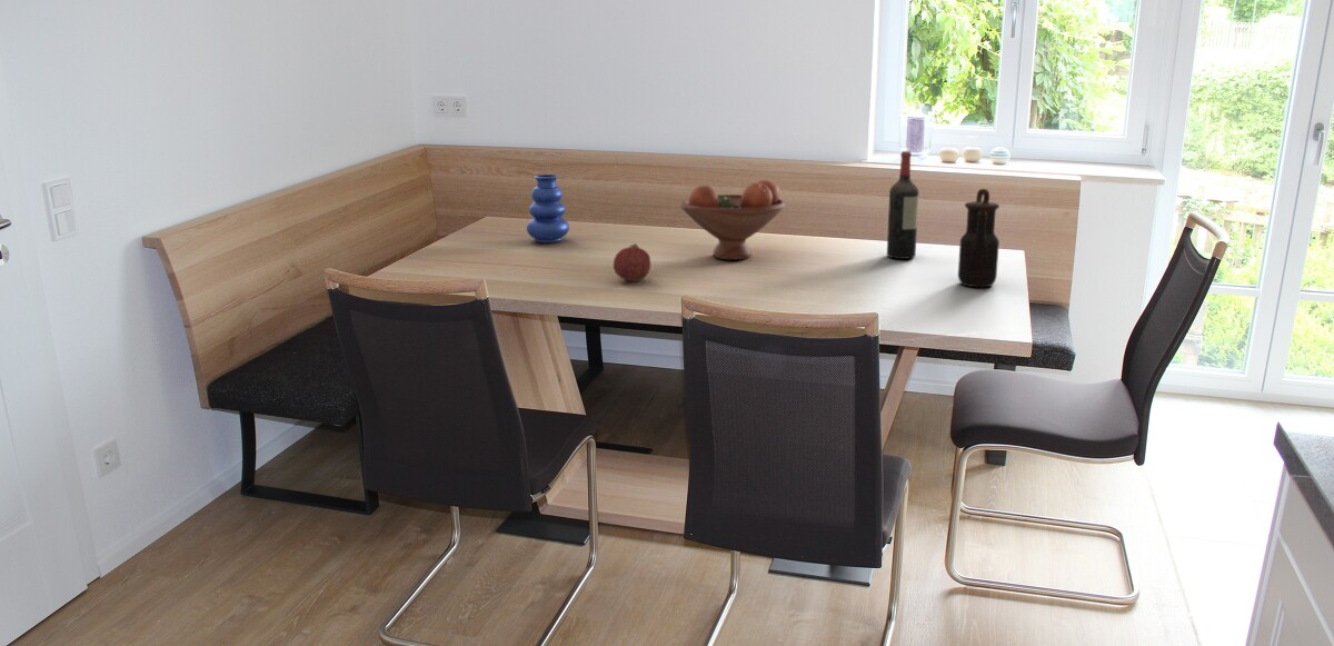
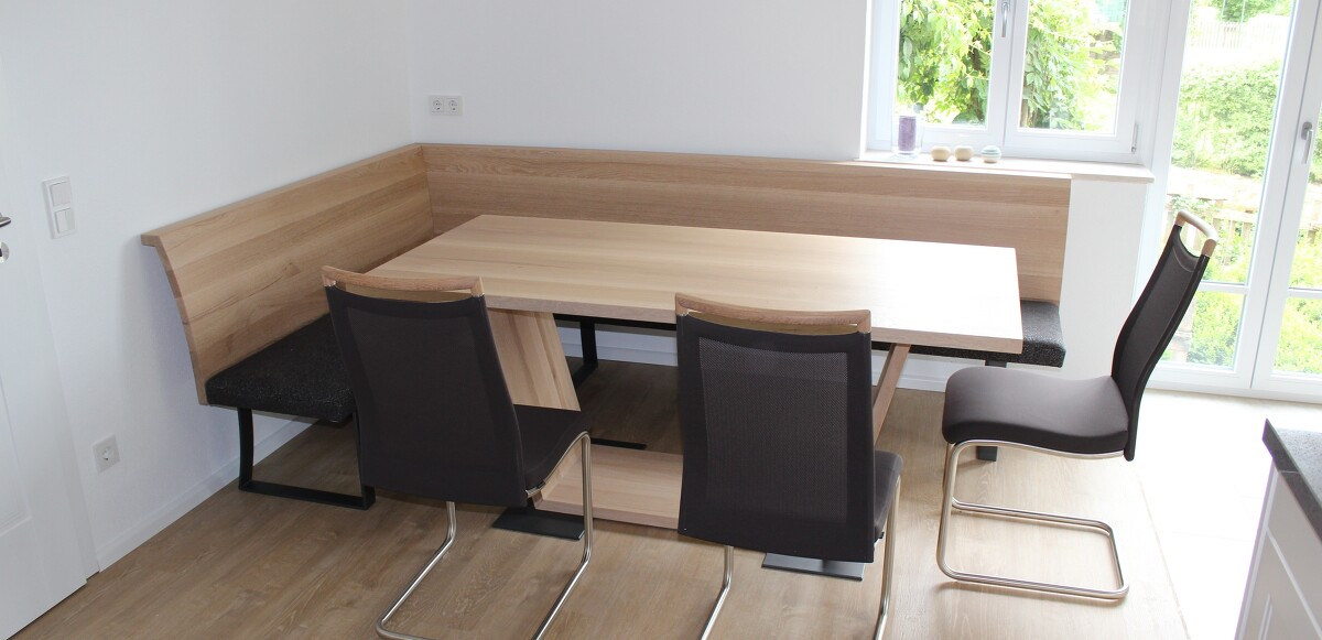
- vase [526,173,570,244]
- fruit bowl [679,179,786,260]
- fruit [613,244,651,282]
- teapot [957,188,1000,288]
- wine bottle [886,150,920,260]
